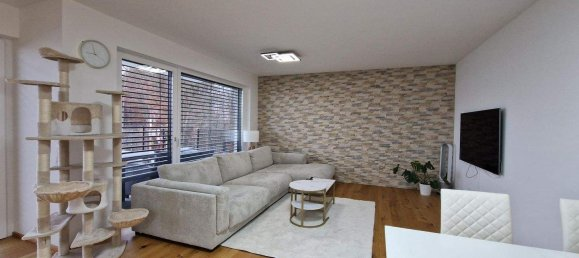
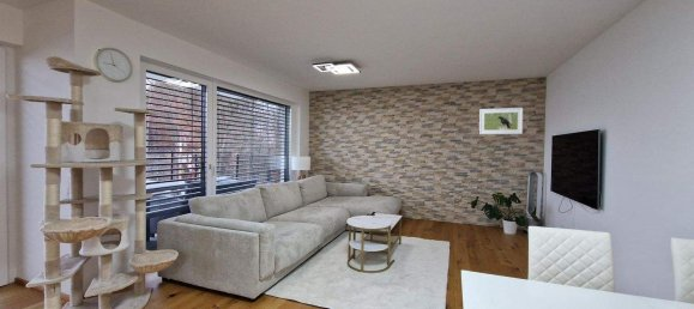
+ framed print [478,107,524,135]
